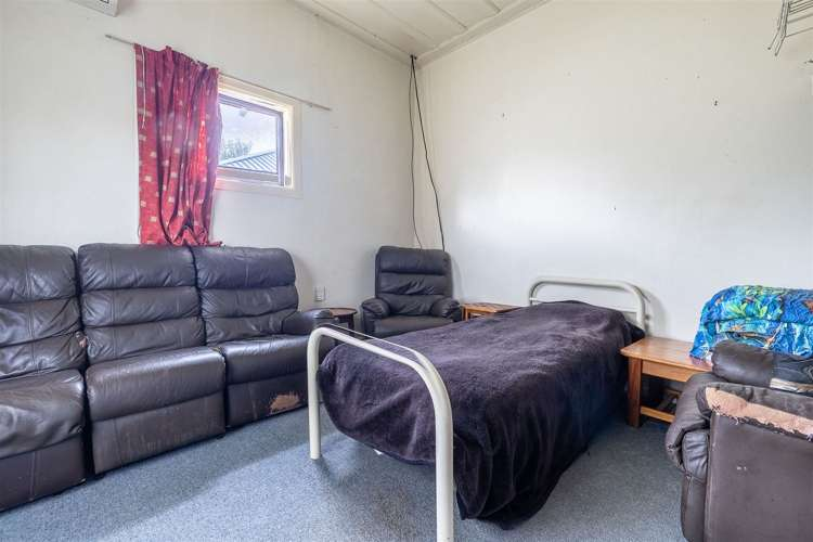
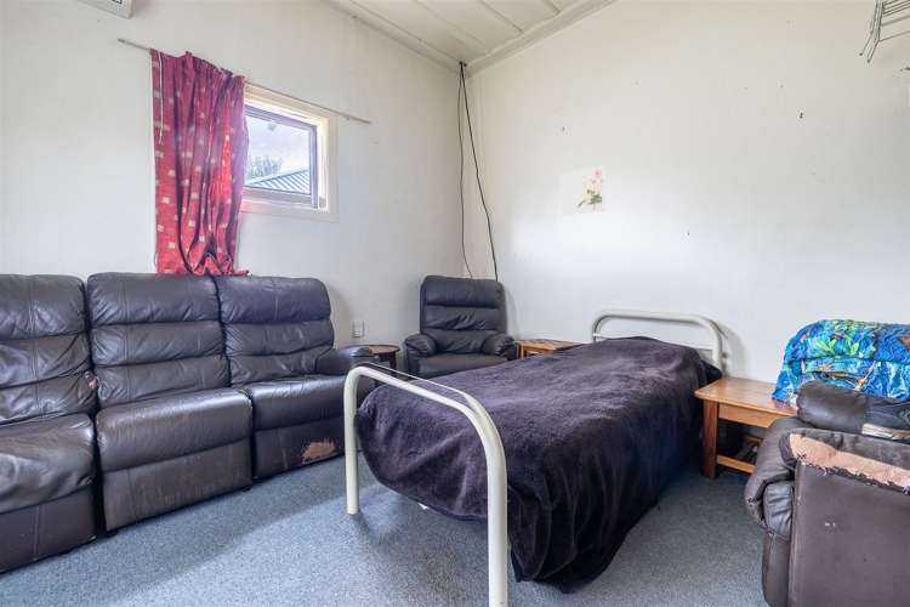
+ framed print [559,165,608,216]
